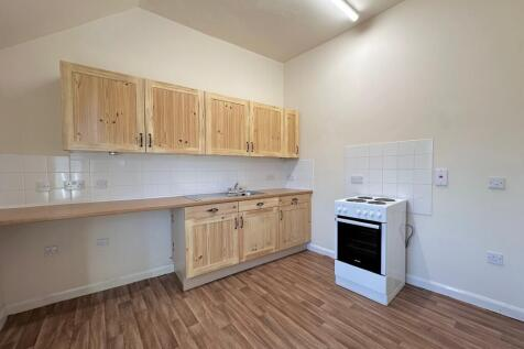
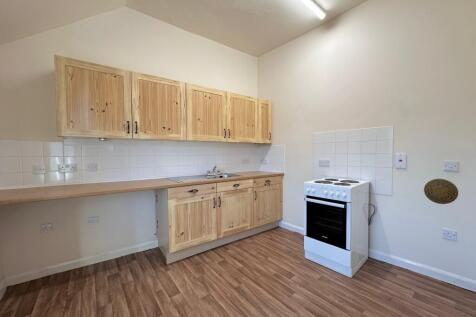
+ decorative plate [423,178,459,205]
